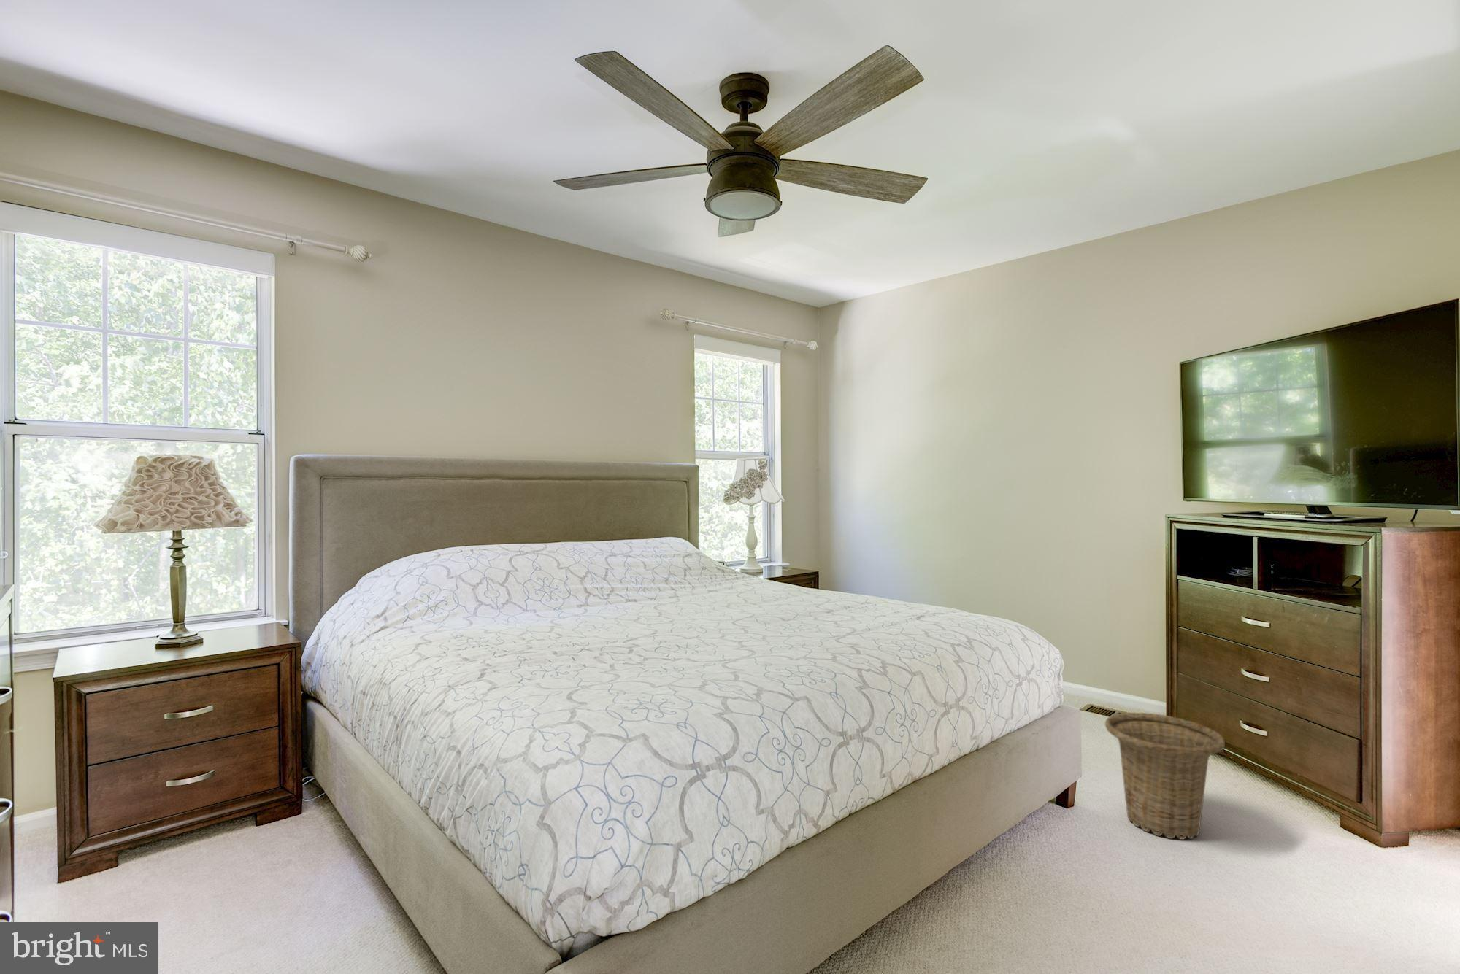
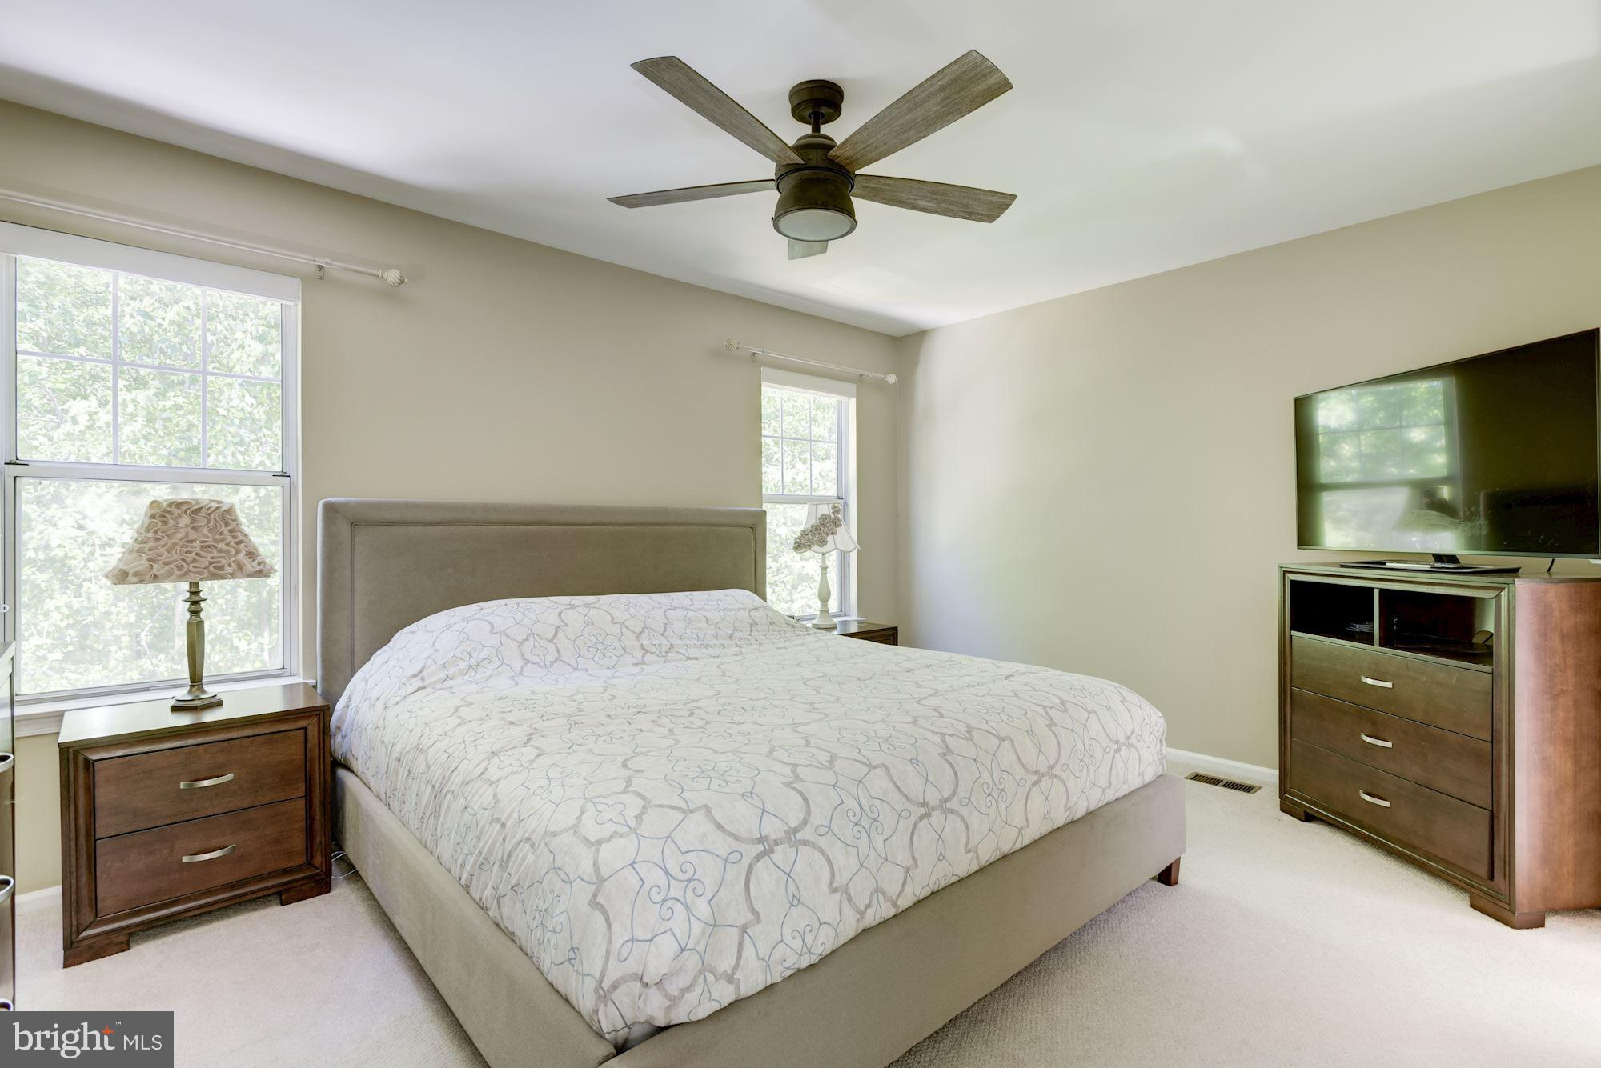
- basket [1105,712,1225,840]
